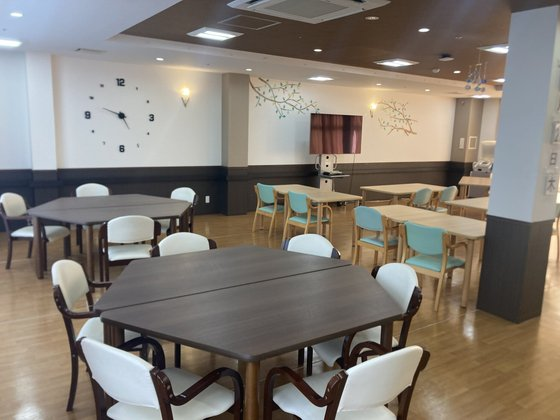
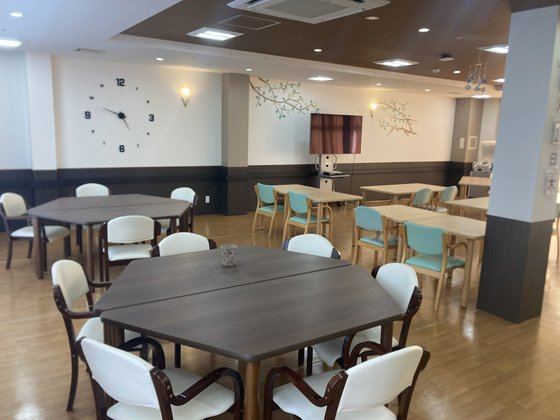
+ cup [219,243,238,267]
